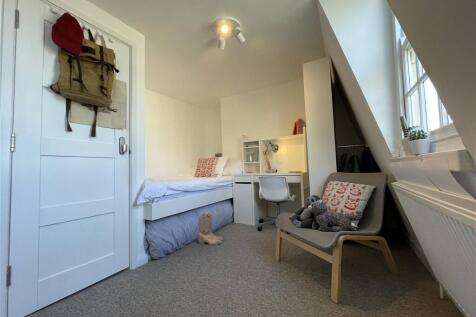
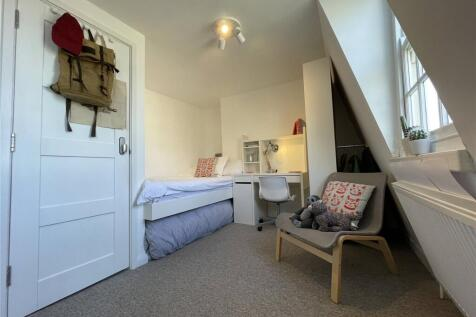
- boots [197,211,224,246]
